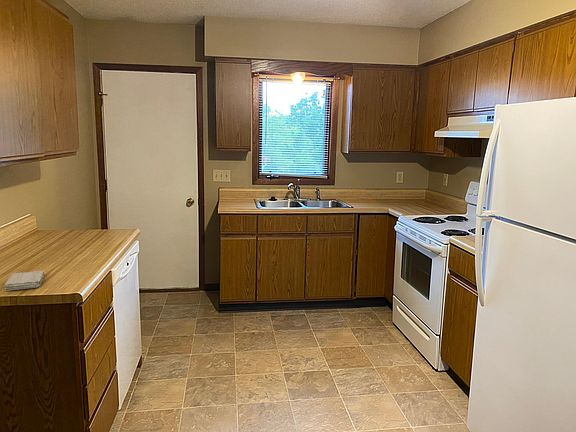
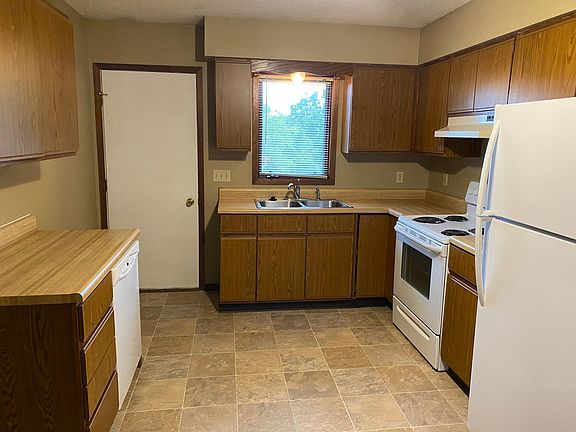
- washcloth [4,270,45,292]
